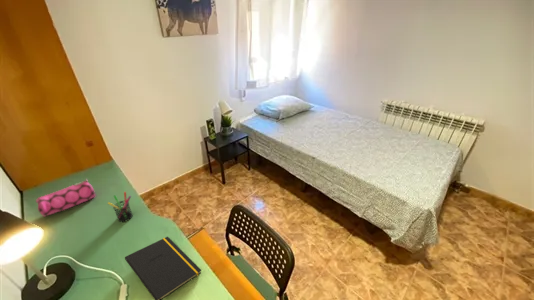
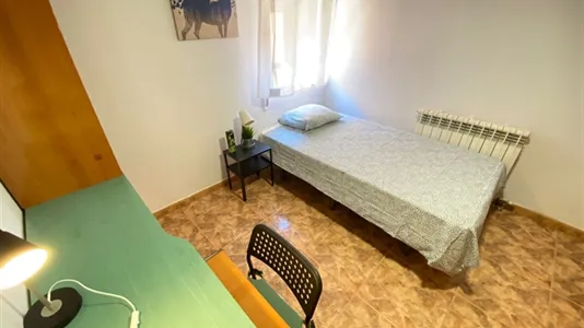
- pencil case [35,178,97,218]
- pen holder [107,191,134,223]
- notepad [124,236,202,300]
